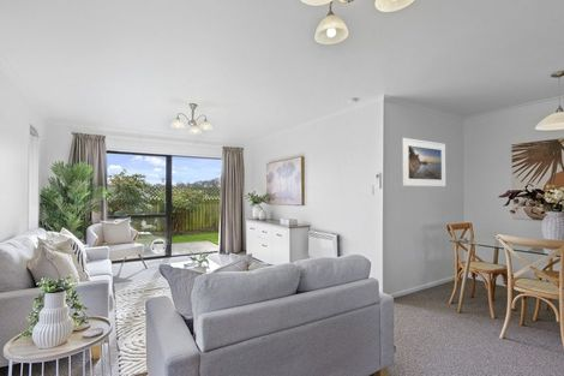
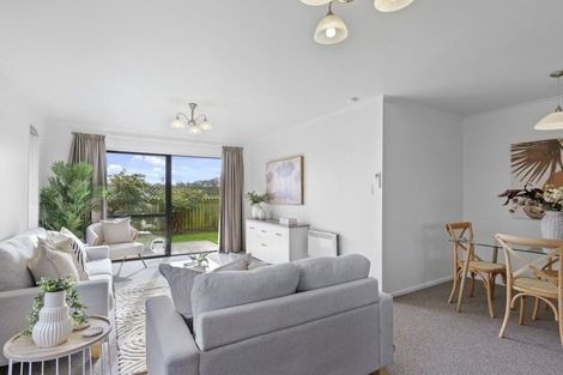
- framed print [402,137,446,187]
